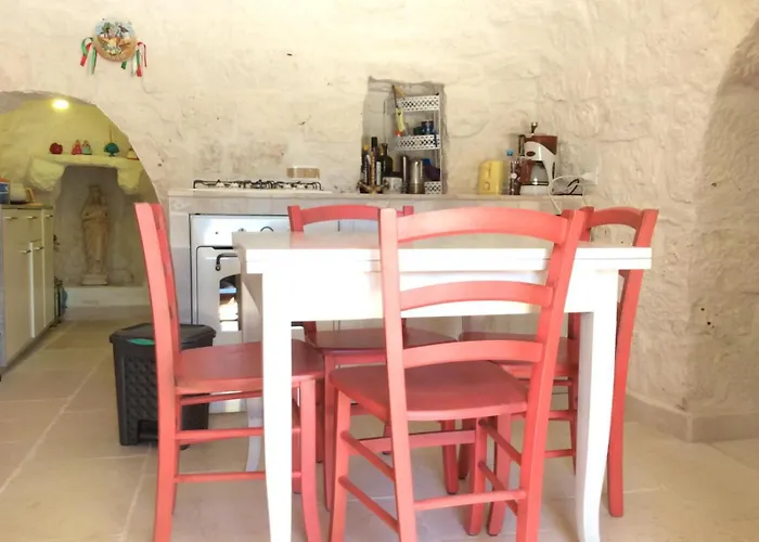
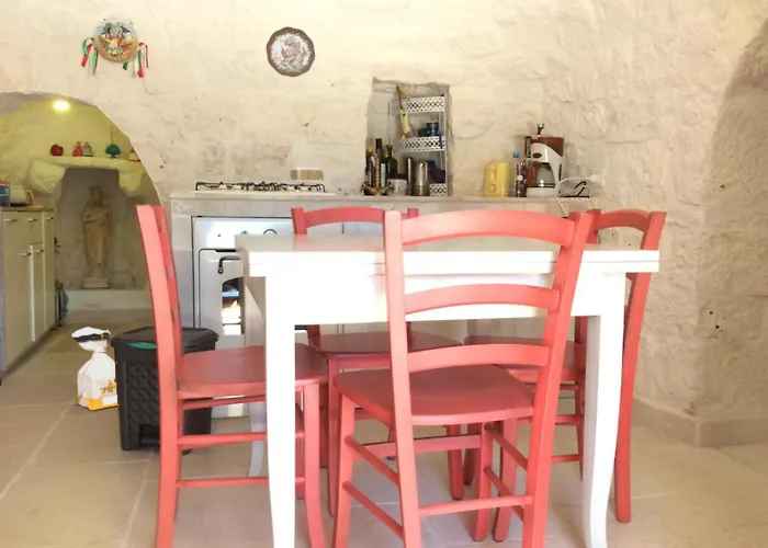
+ bag [70,326,118,411]
+ decorative plate [264,26,316,78]
